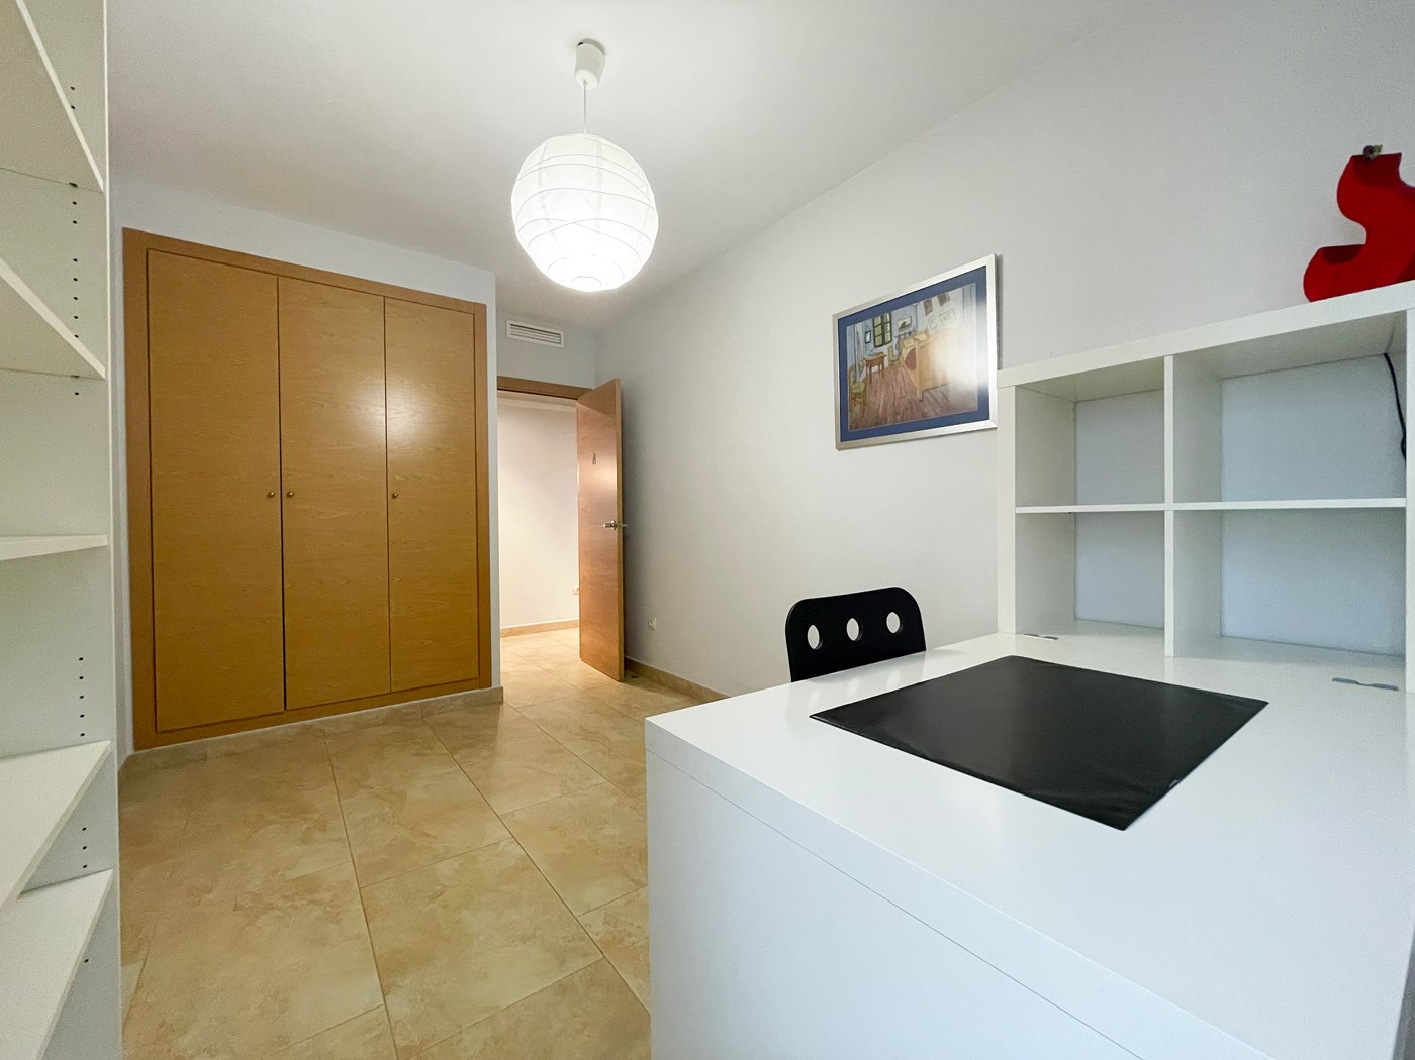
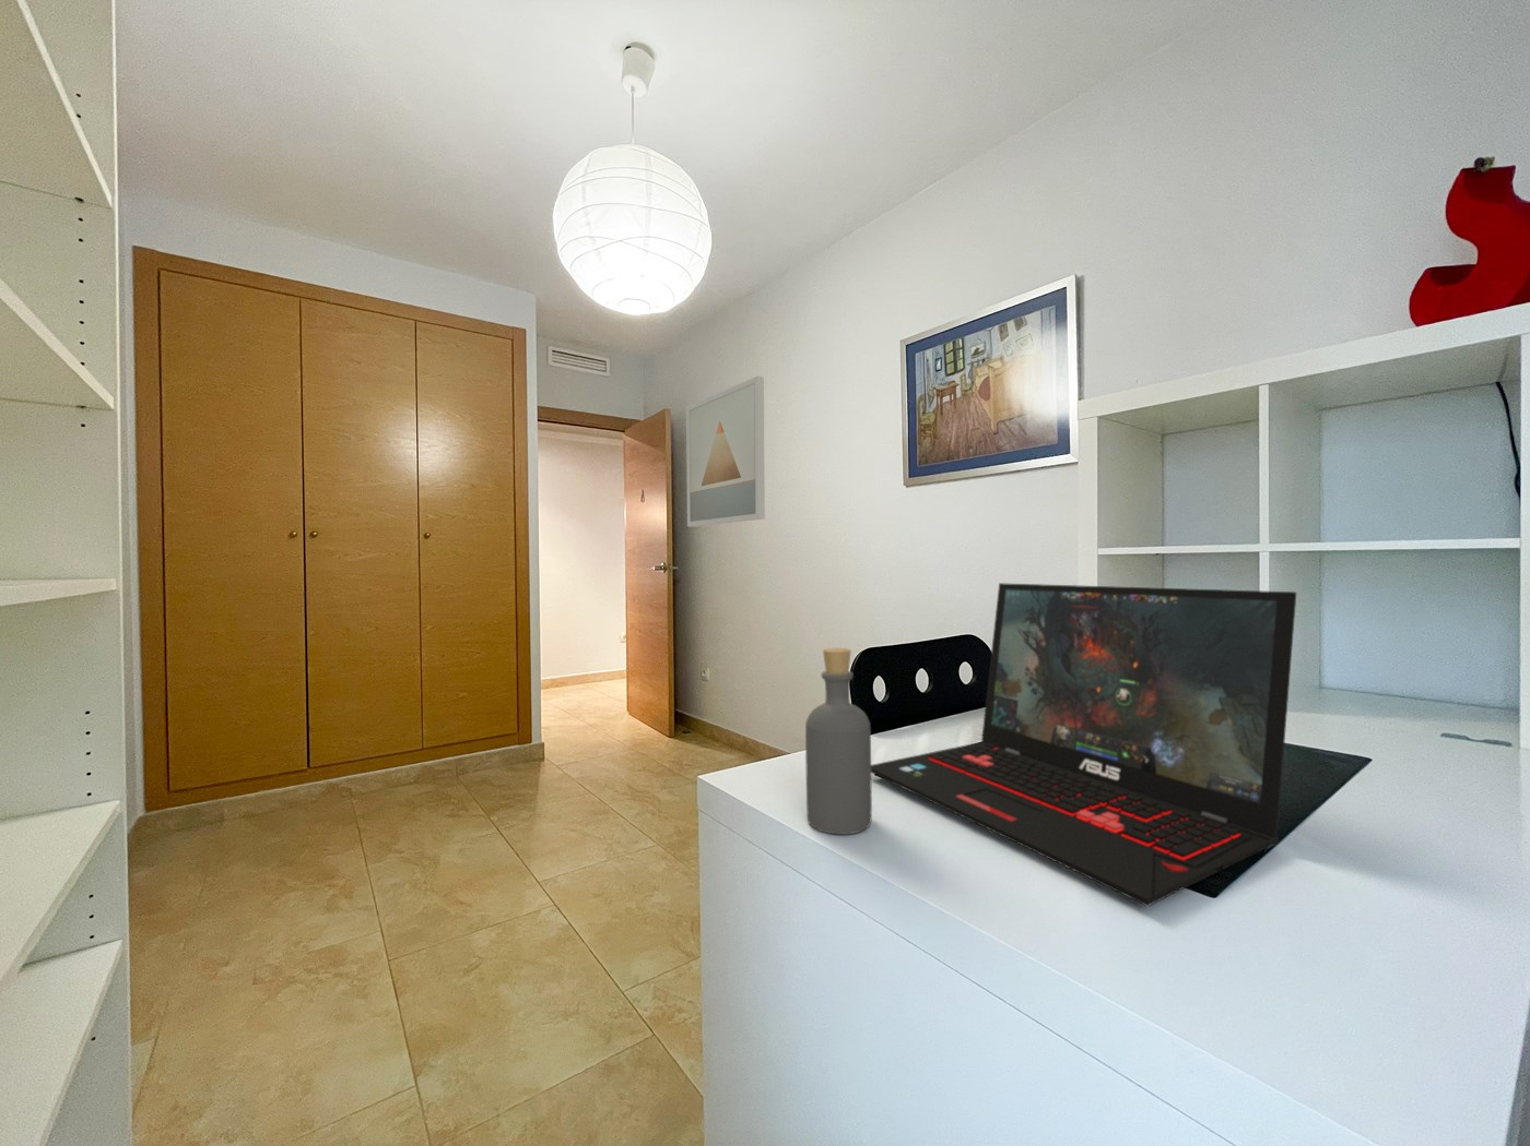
+ wall art [685,374,766,528]
+ bottle [805,648,873,835]
+ laptop [871,581,1297,906]
